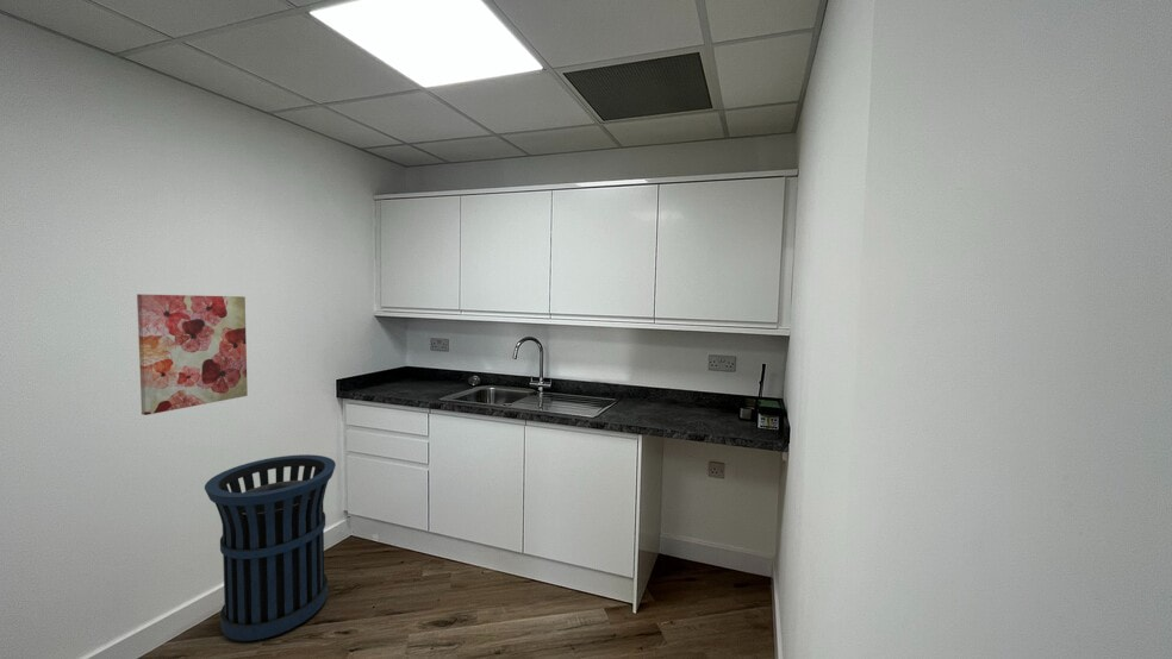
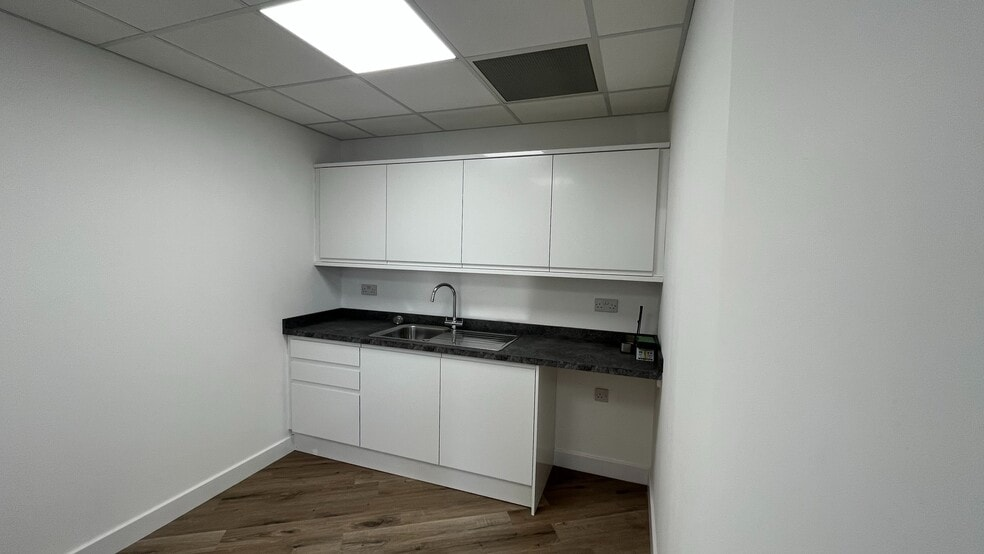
- trash can [204,453,337,642]
- wall art [136,293,249,416]
